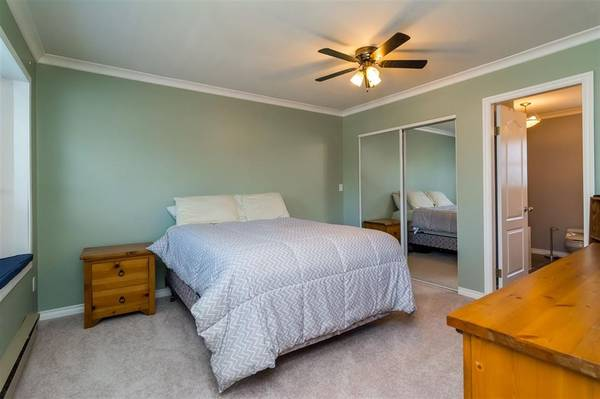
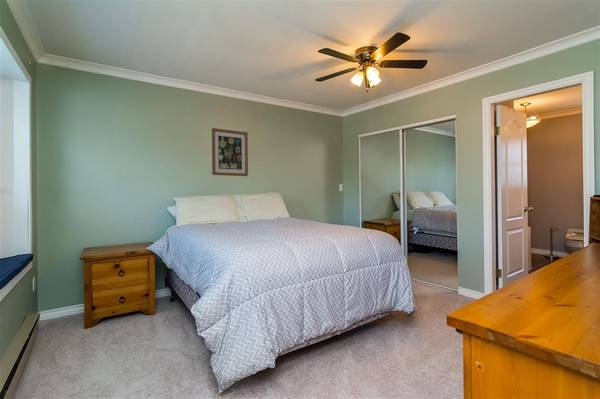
+ wall art [211,127,249,177]
